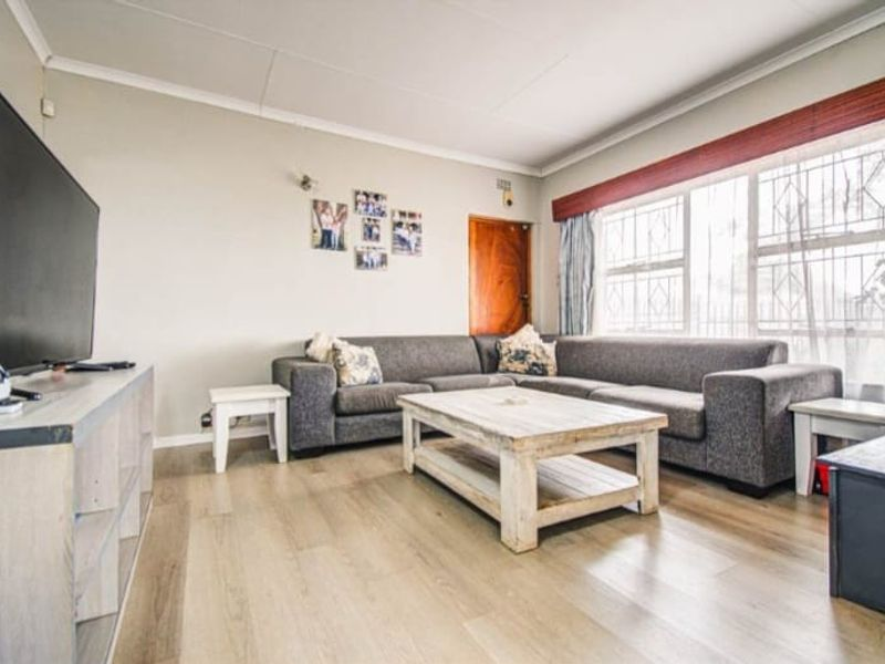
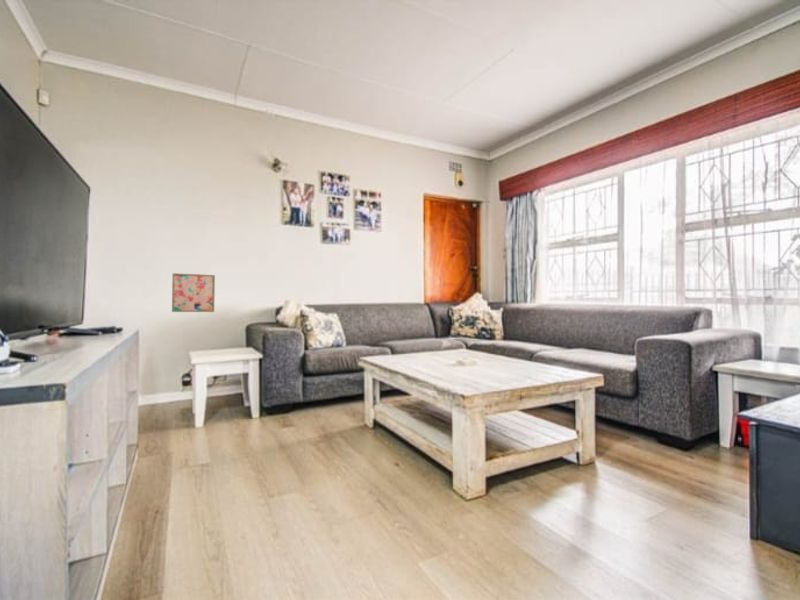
+ wall art [171,272,216,313]
